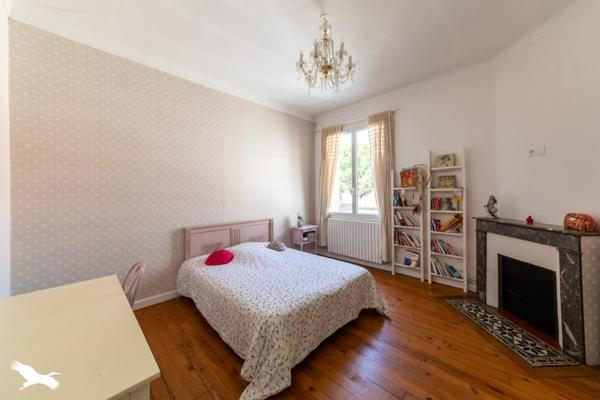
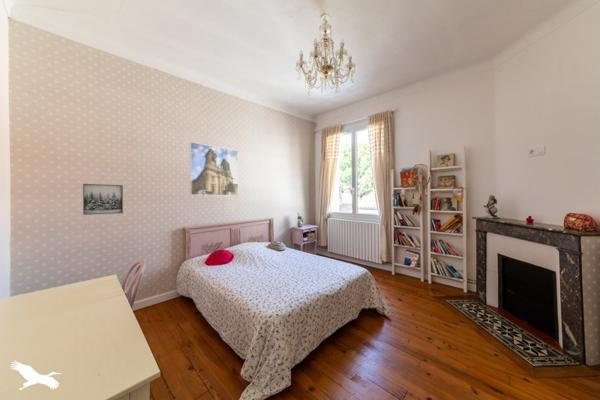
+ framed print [189,141,239,197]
+ wall art [82,183,124,216]
